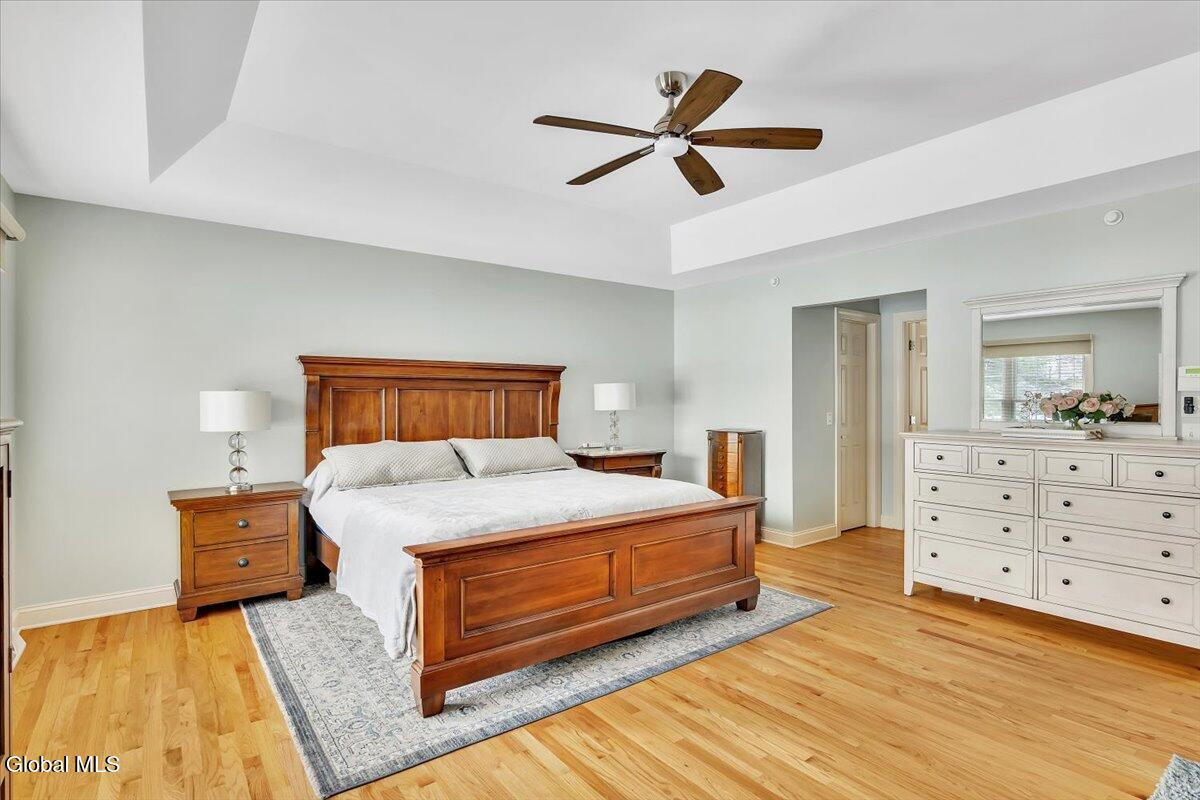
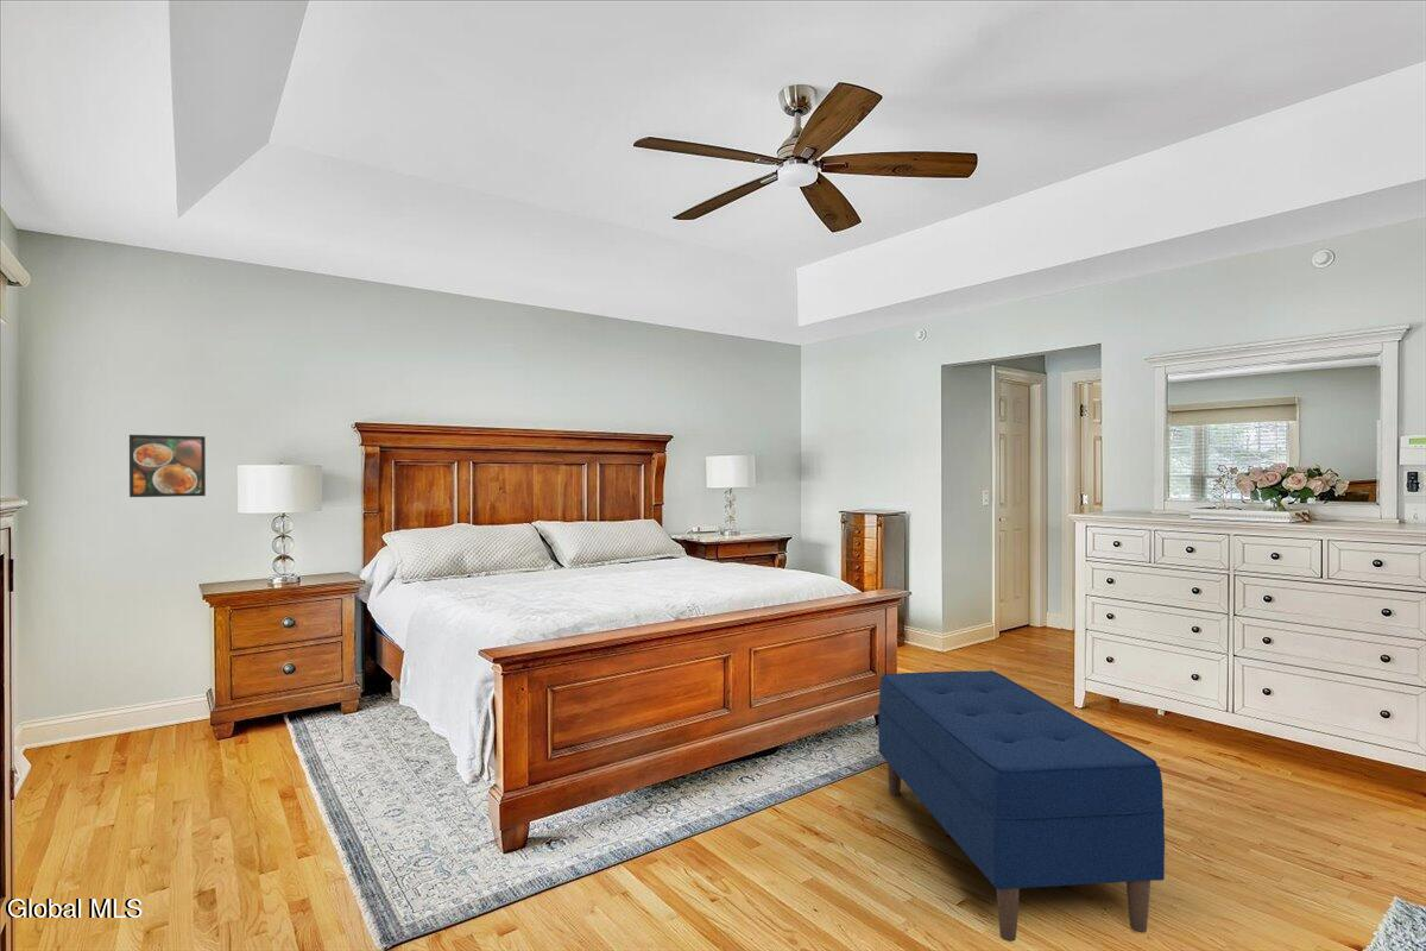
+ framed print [128,434,207,498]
+ bench [877,669,1166,943]
